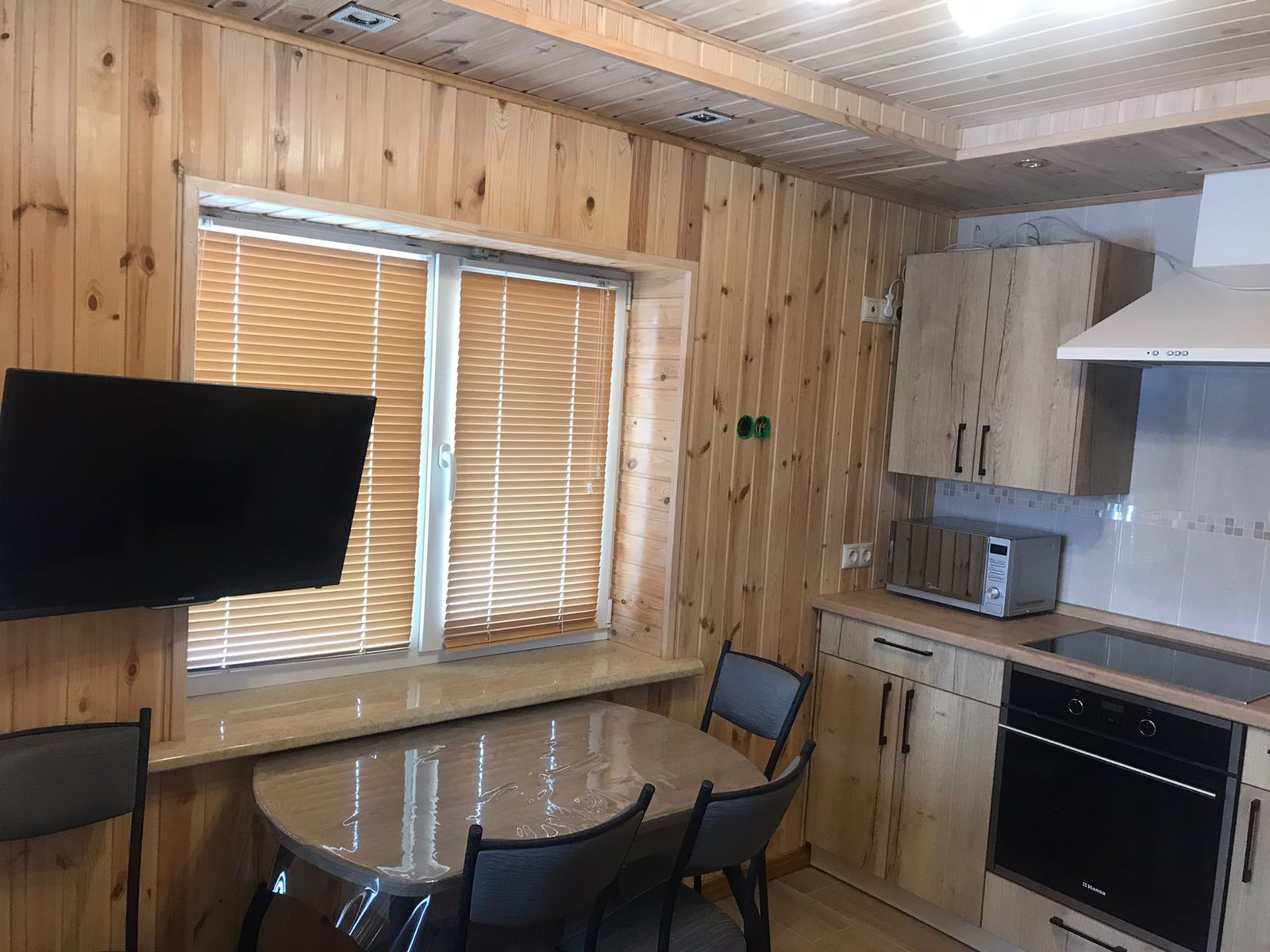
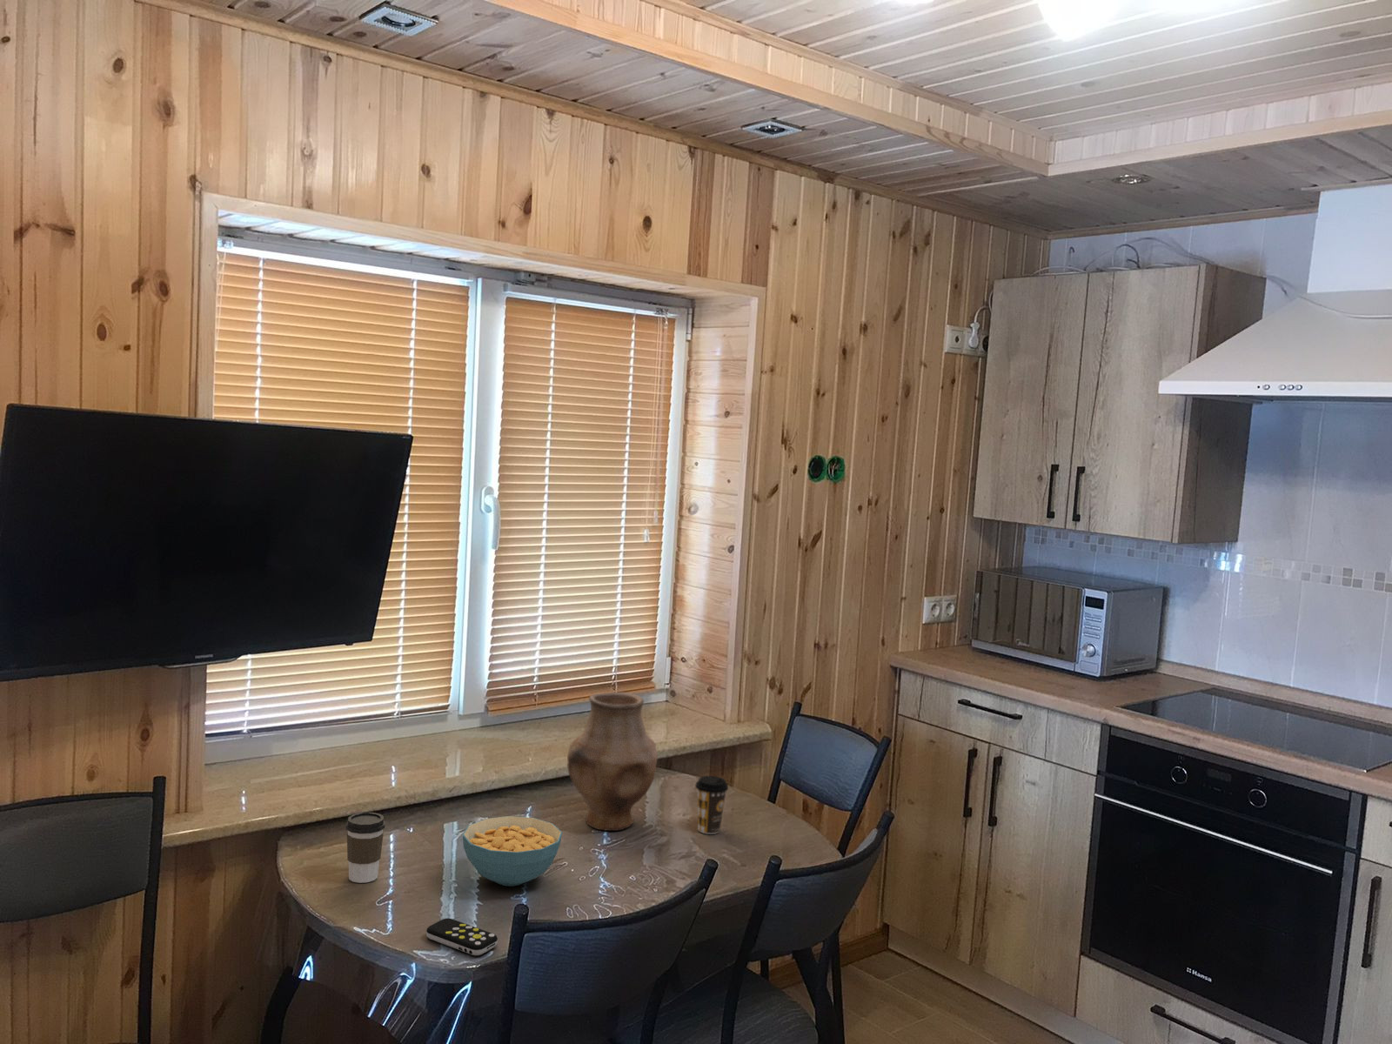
+ coffee cup [345,812,386,884]
+ remote control [425,918,499,956]
+ cereal bowl [461,815,563,887]
+ vase [567,692,659,831]
+ coffee cup [694,775,729,836]
